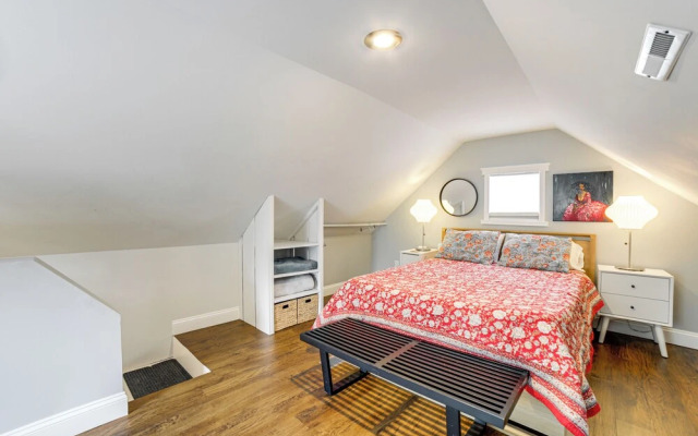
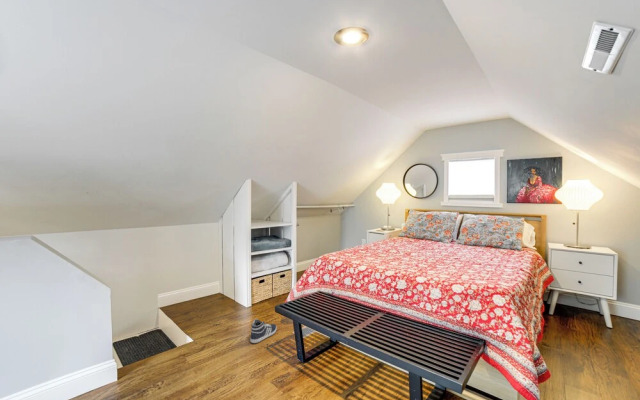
+ sneaker [249,318,278,344]
